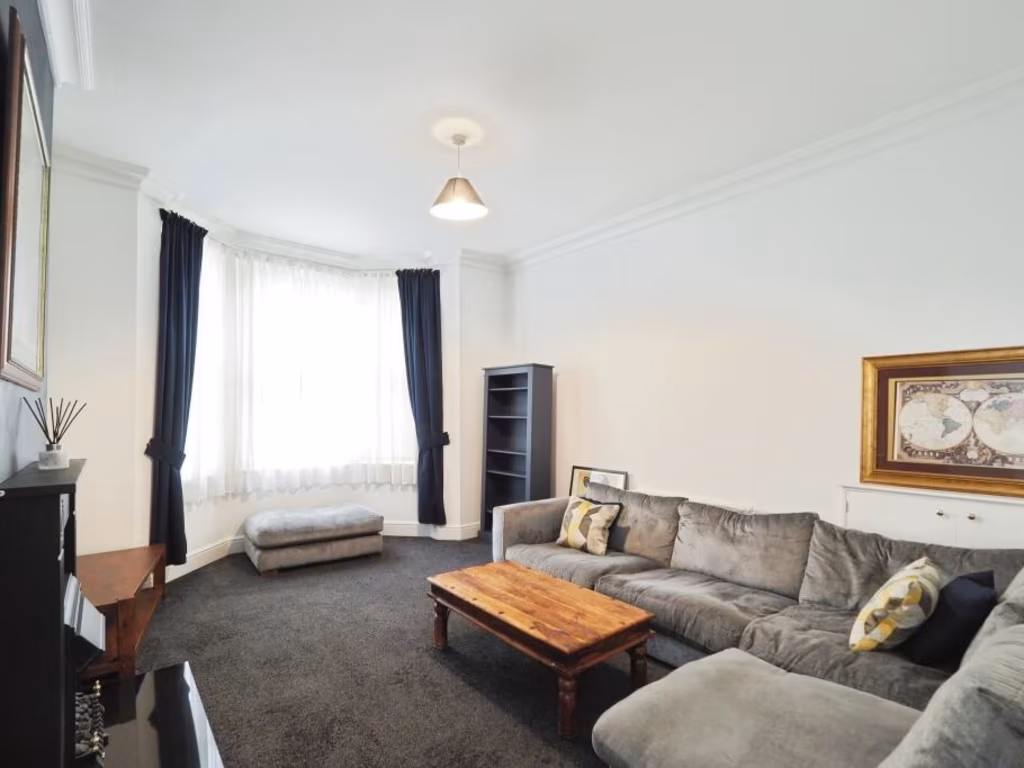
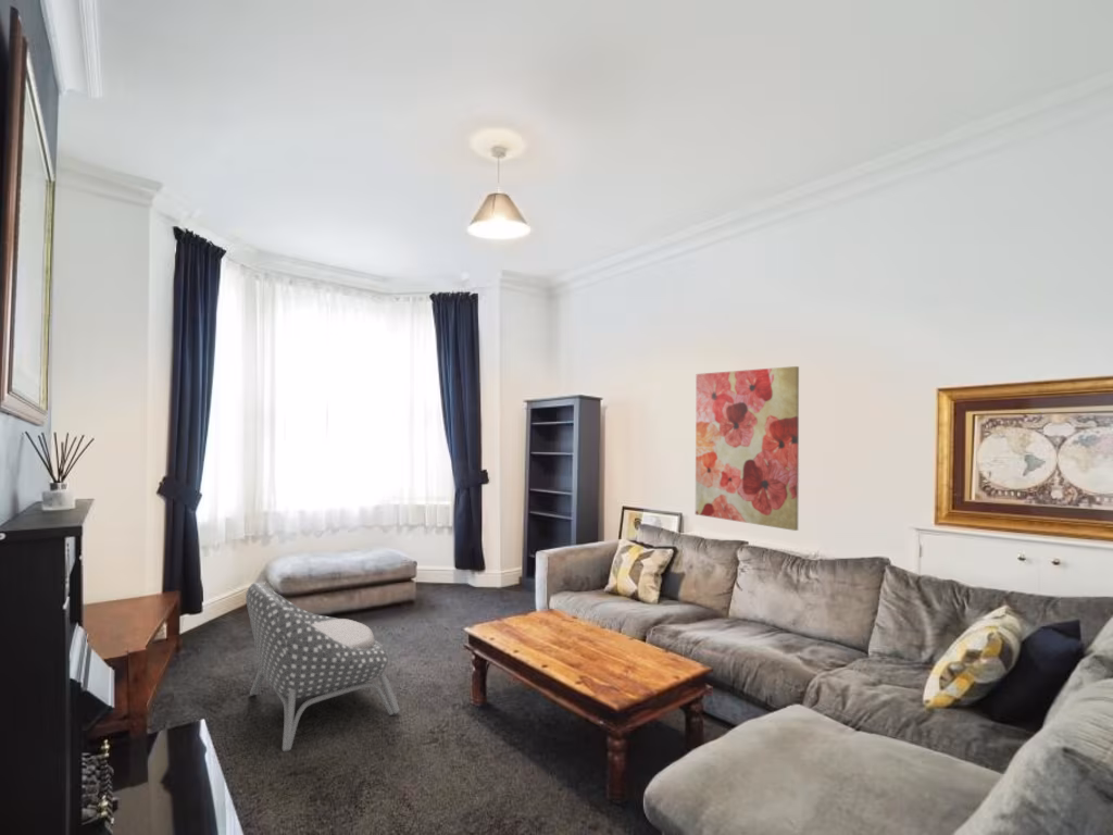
+ wall art [695,365,800,532]
+ armchair [245,582,401,752]
